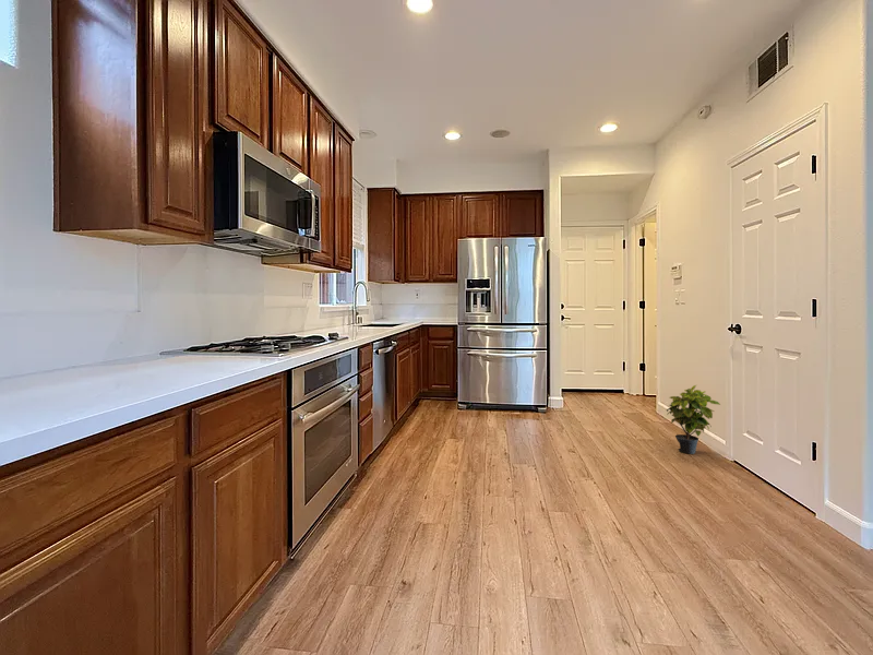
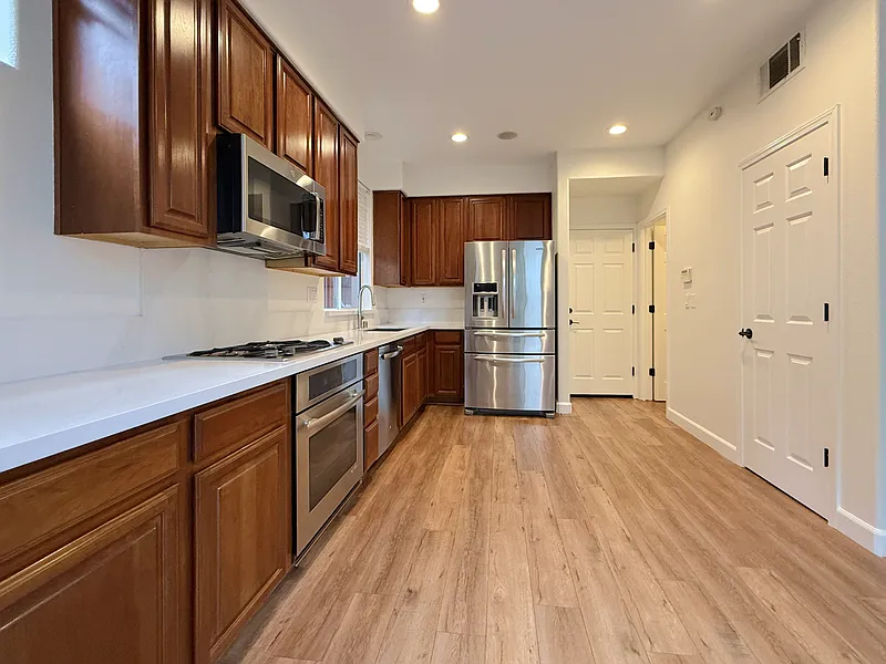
- potted plant [666,384,721,455]
